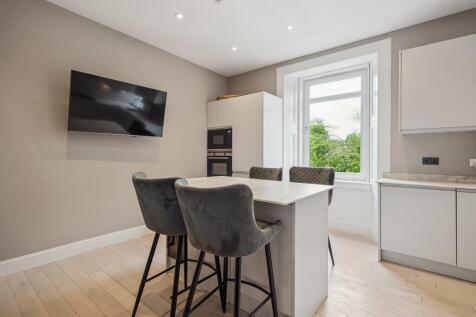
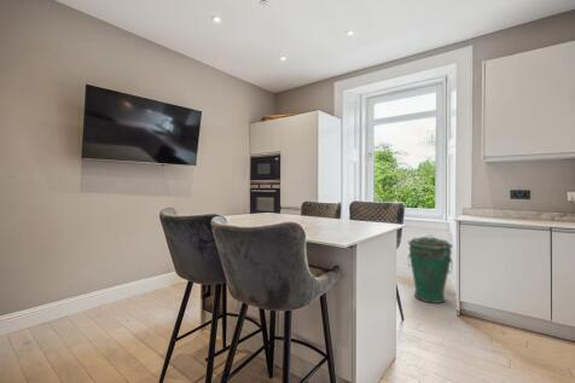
+ trash can [407,234,454,304]
